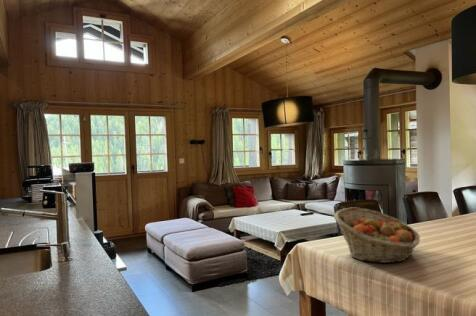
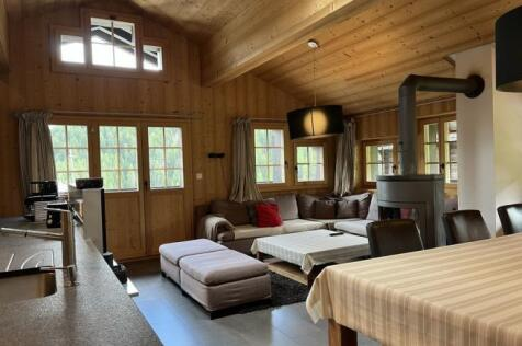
- fruit basket [333,206,421,264]
